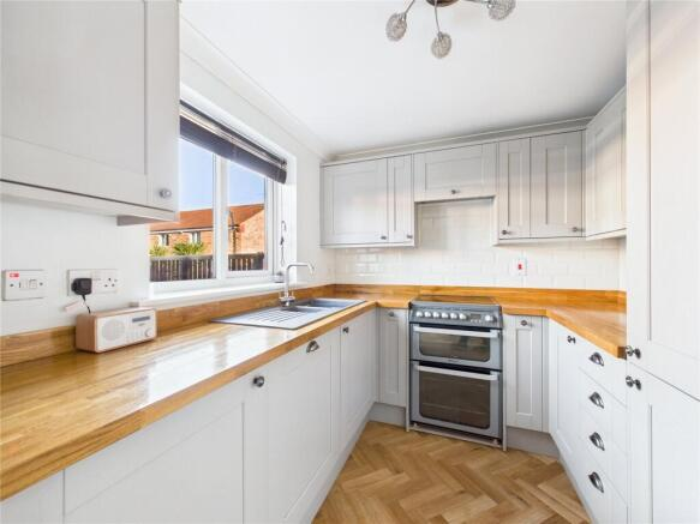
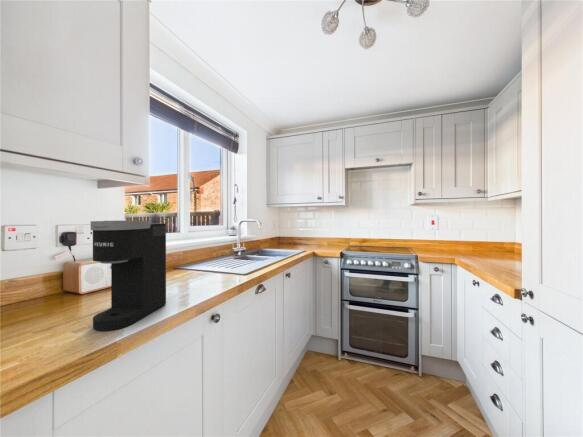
+ coffee maker [90,220,167,332]
